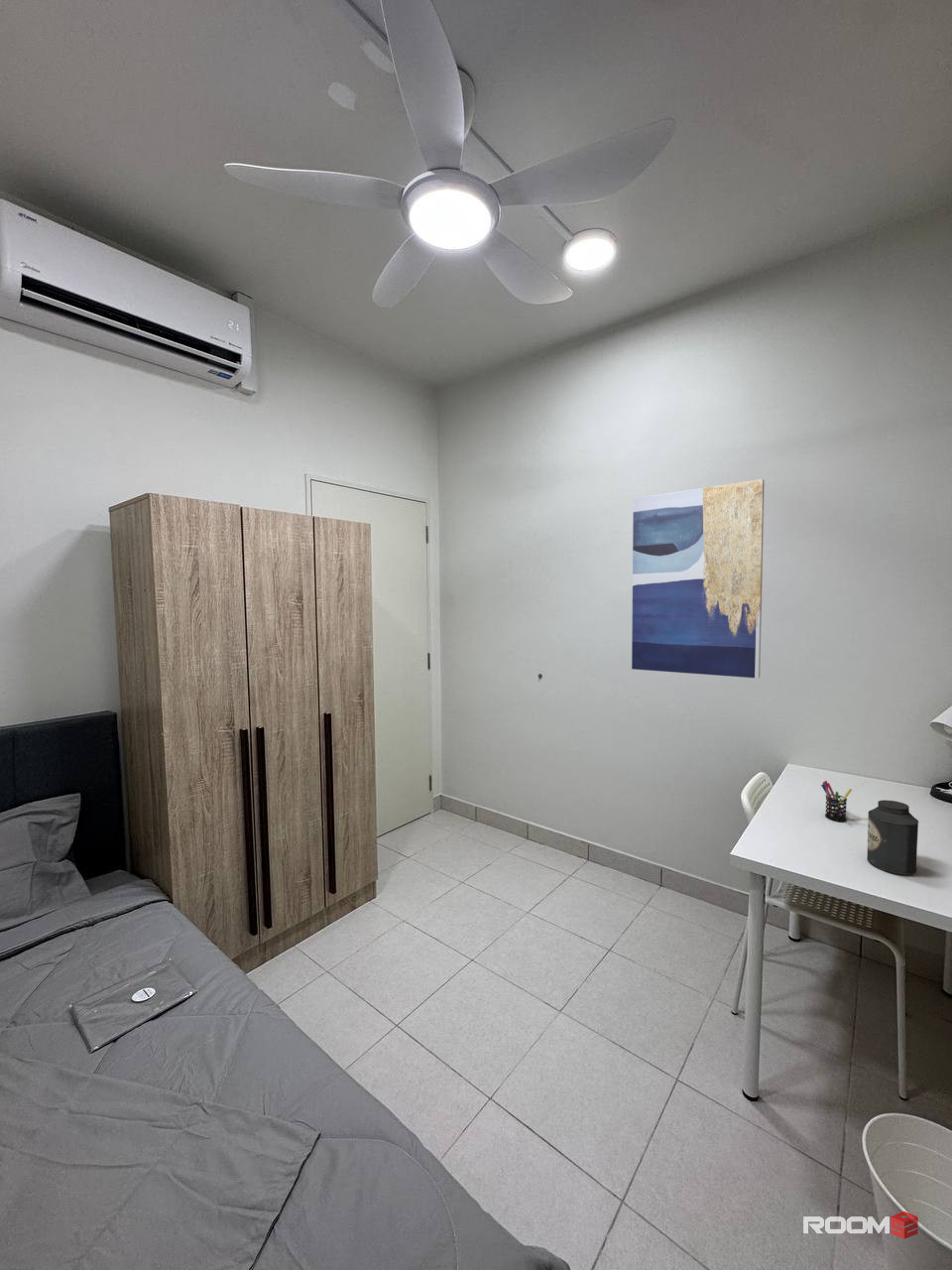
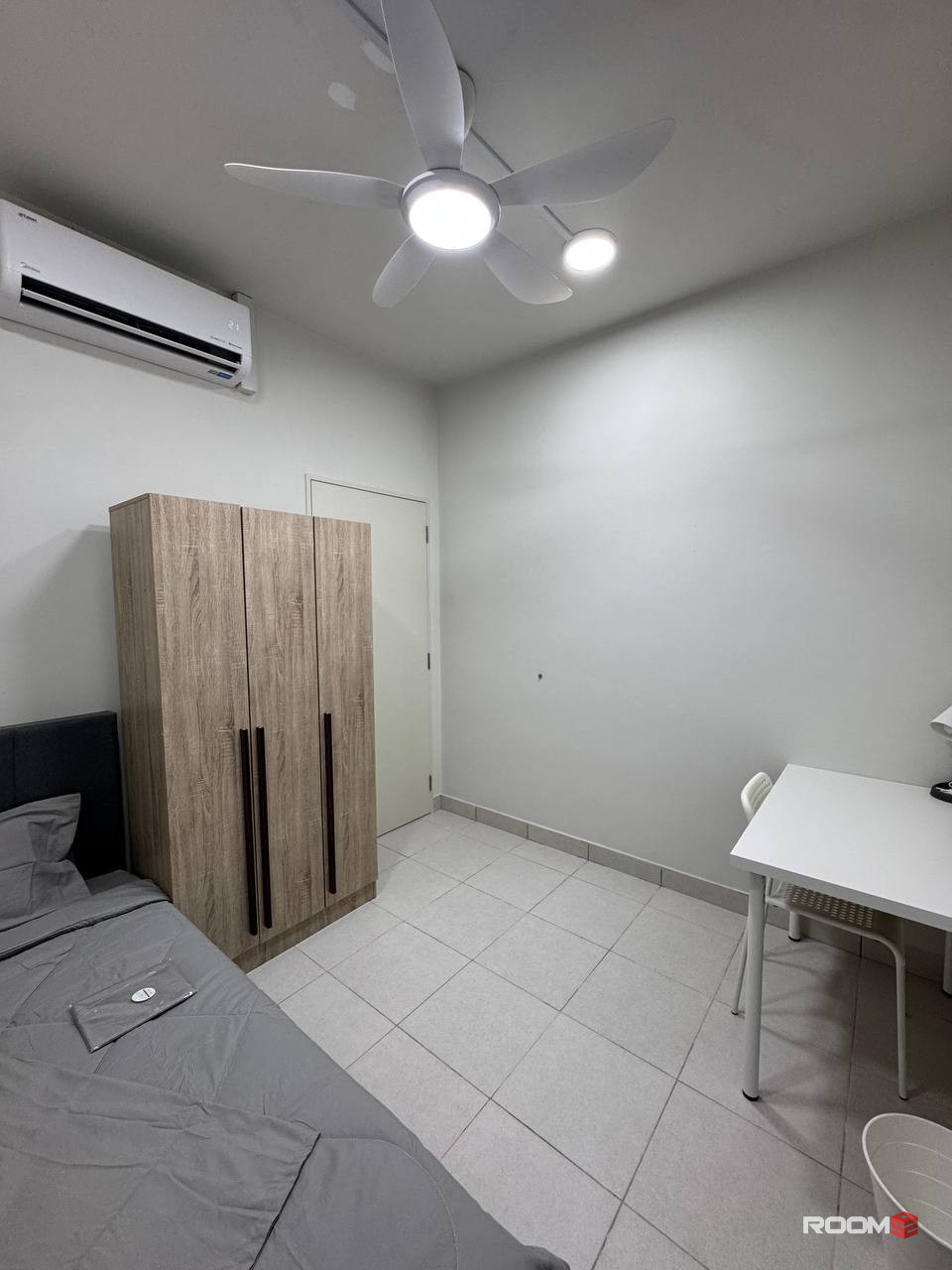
- wall art [631,478,766,680]
- pen holder [820,780,853,823]
- canister [866,799,919,875]
